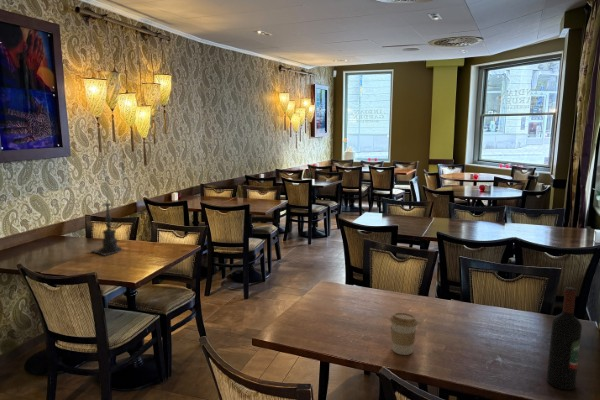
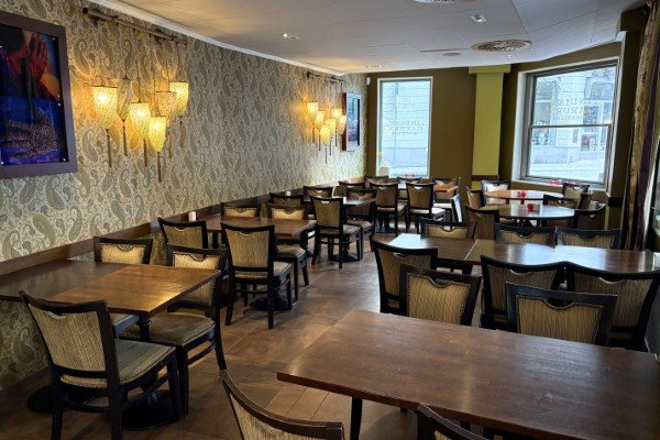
- candle holder [90,197,123,257]
- wine bottle [546,286,583,391]
- coffee cup [389,312,419,356]
